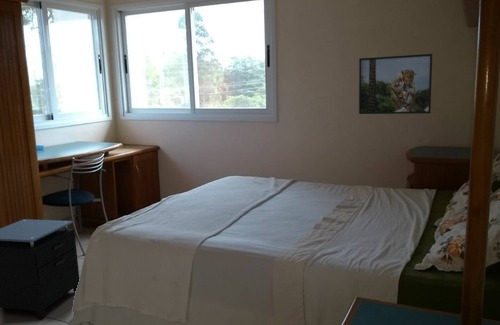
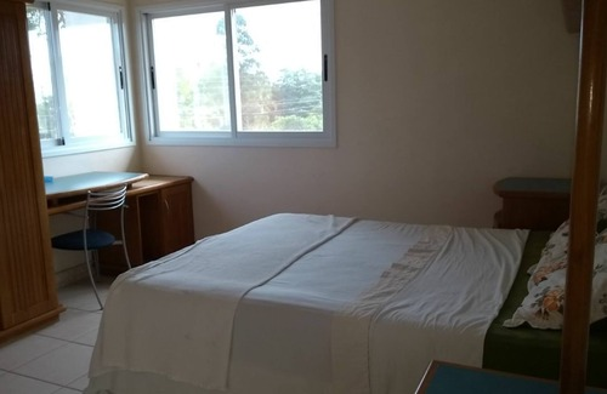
- nightstand [0,218,80,320]
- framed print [358,53,433,115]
